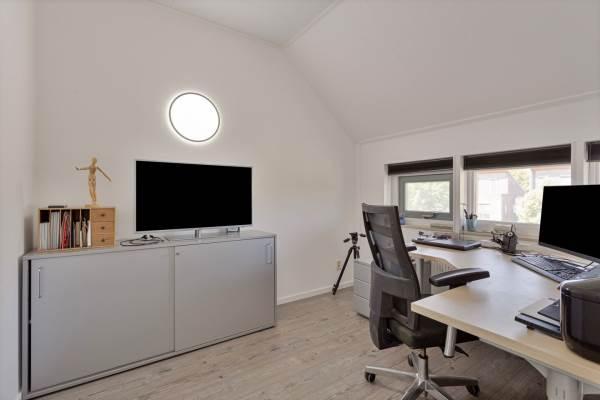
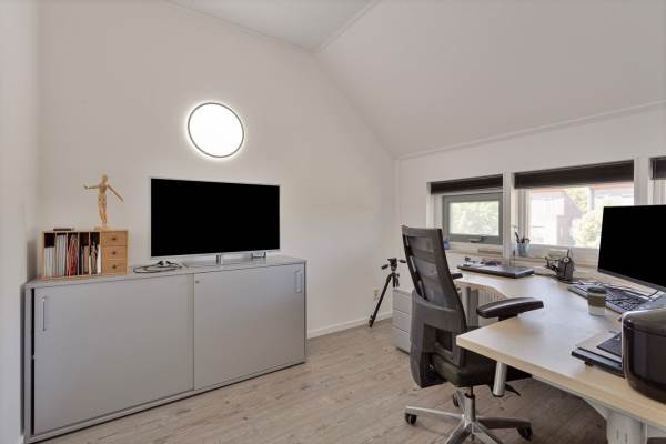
+ coffee cup [585,286,608,317]
